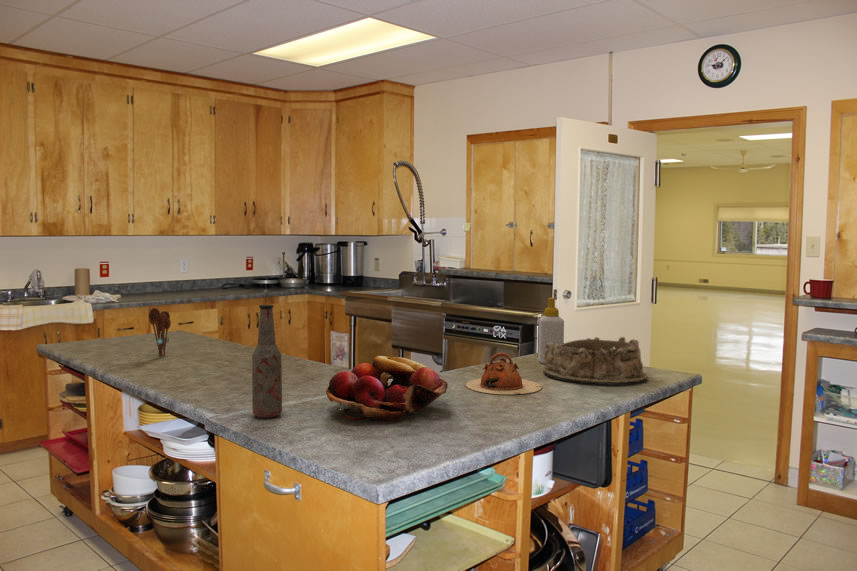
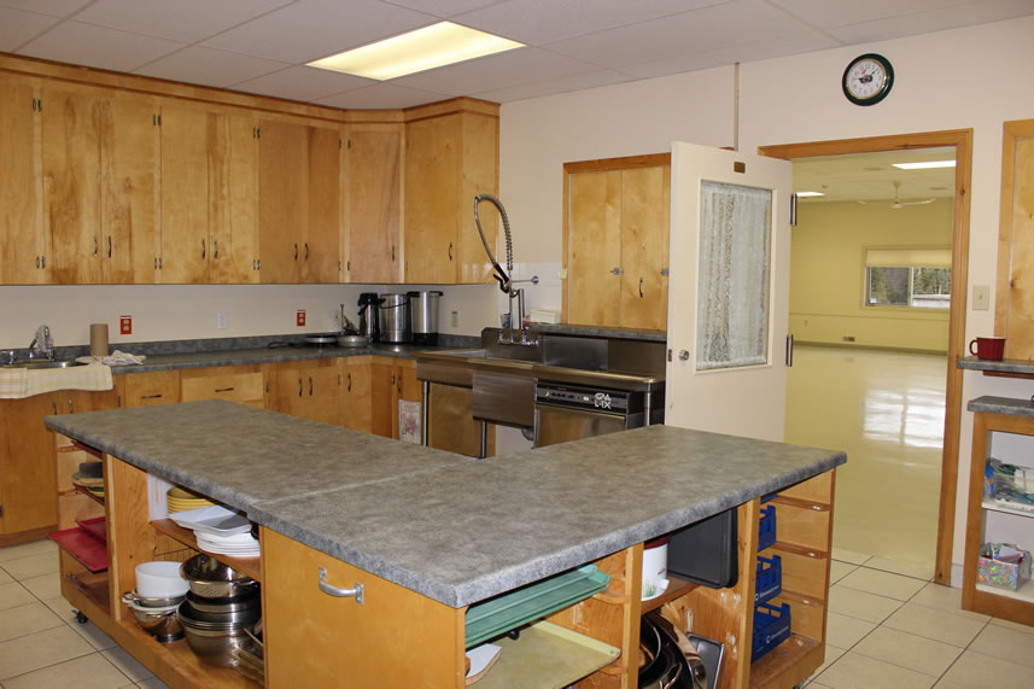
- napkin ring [542,336,649,386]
- teapot [465,351,542,395]
- soap bottle [537,297,565,364]
- fruit basket [325,355,449,422]
- bottle [251,304,283,419]
- utensil holder [147,307,172,358]
